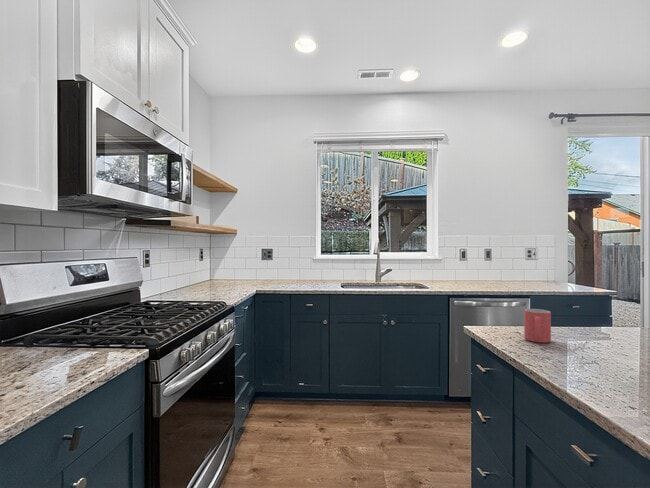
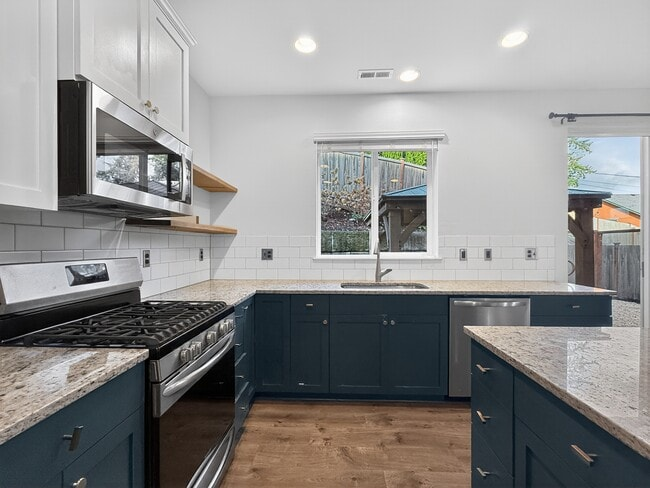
- mug [523,308,552,344]
